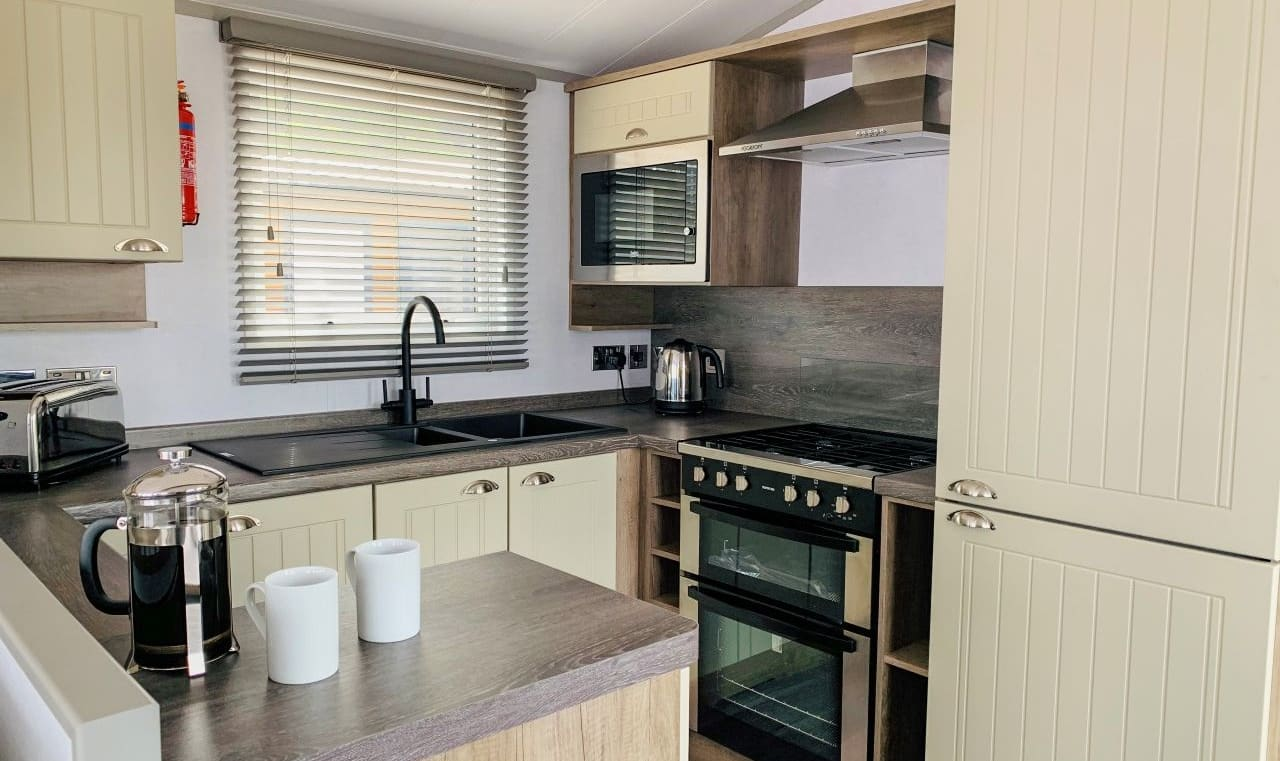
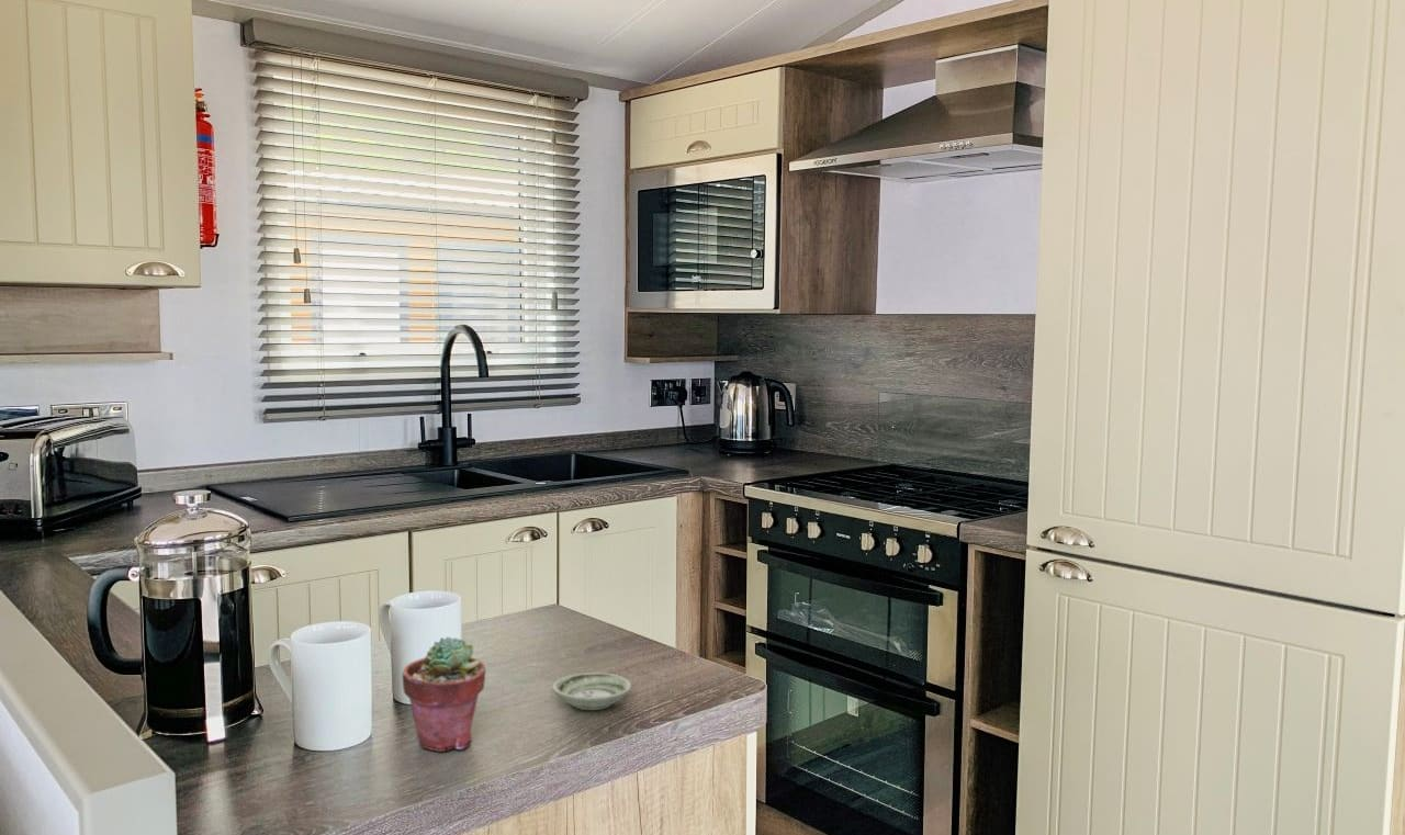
+ saucer [551,672,632,711]
+ potted succulent [401,635,486,753]
